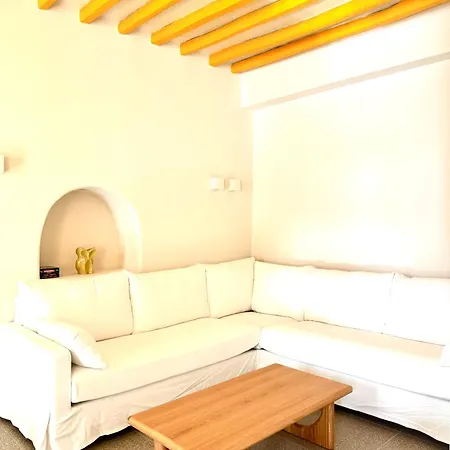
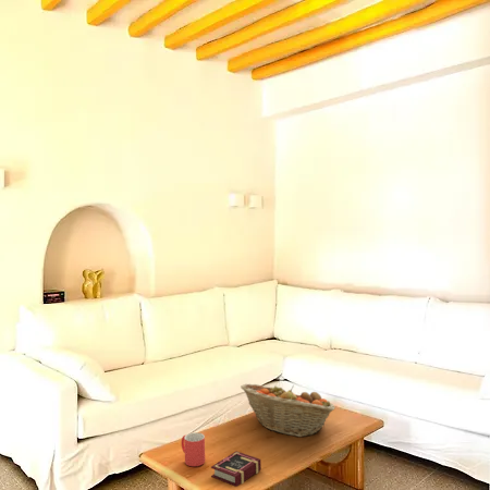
+ mug [181,431,206,467]
+ fruit basket [240,383,335,438]
+ book [210,450,262,488]
